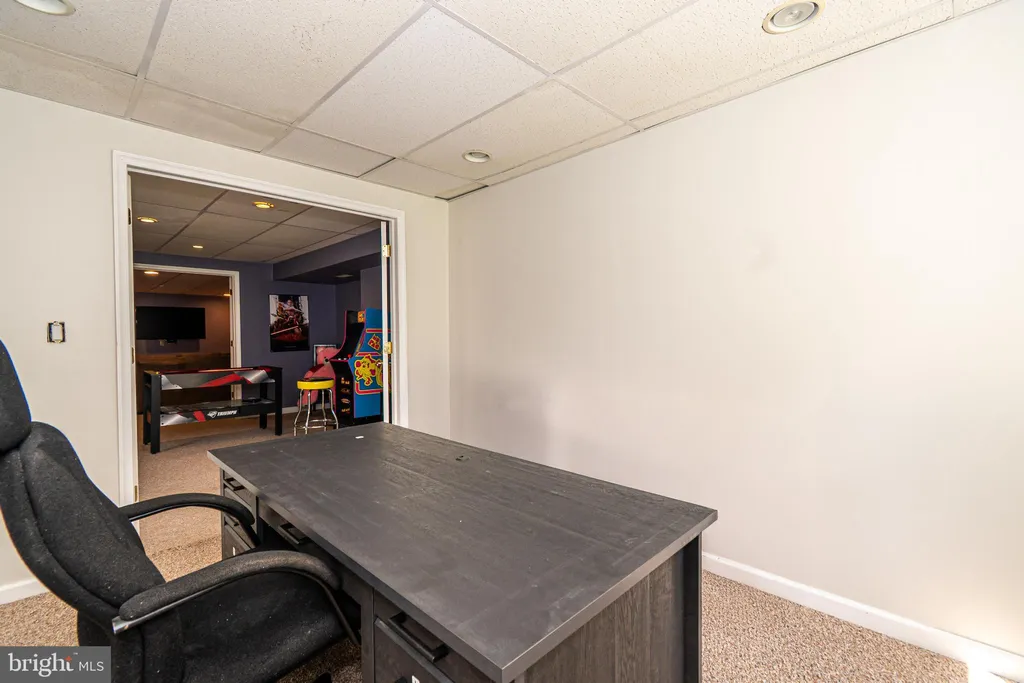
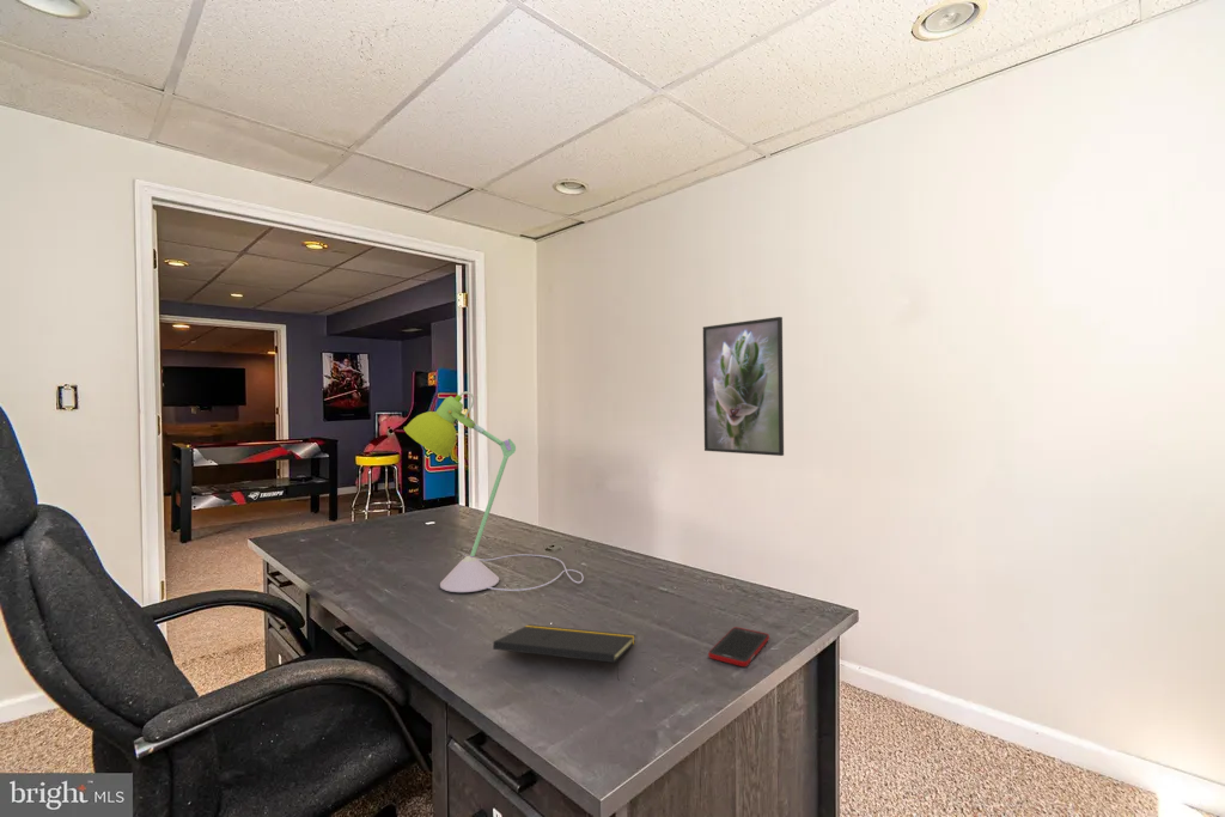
+ notepad [492,623,636,681]
+ desk lamp [403,390,585,593]
+ cell phone [707,626,770,667]
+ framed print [702,316,785,457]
